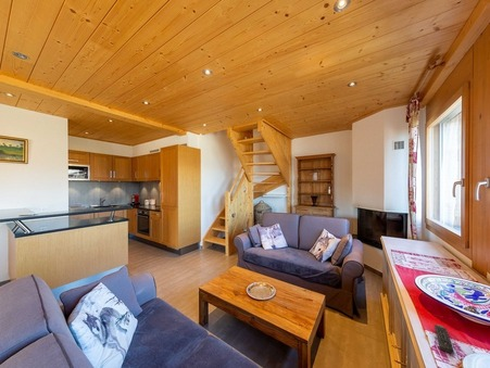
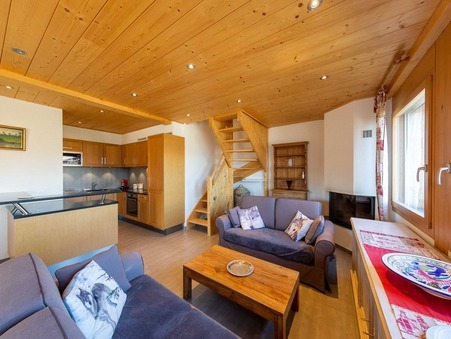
- remote control [434,323,455,355]
